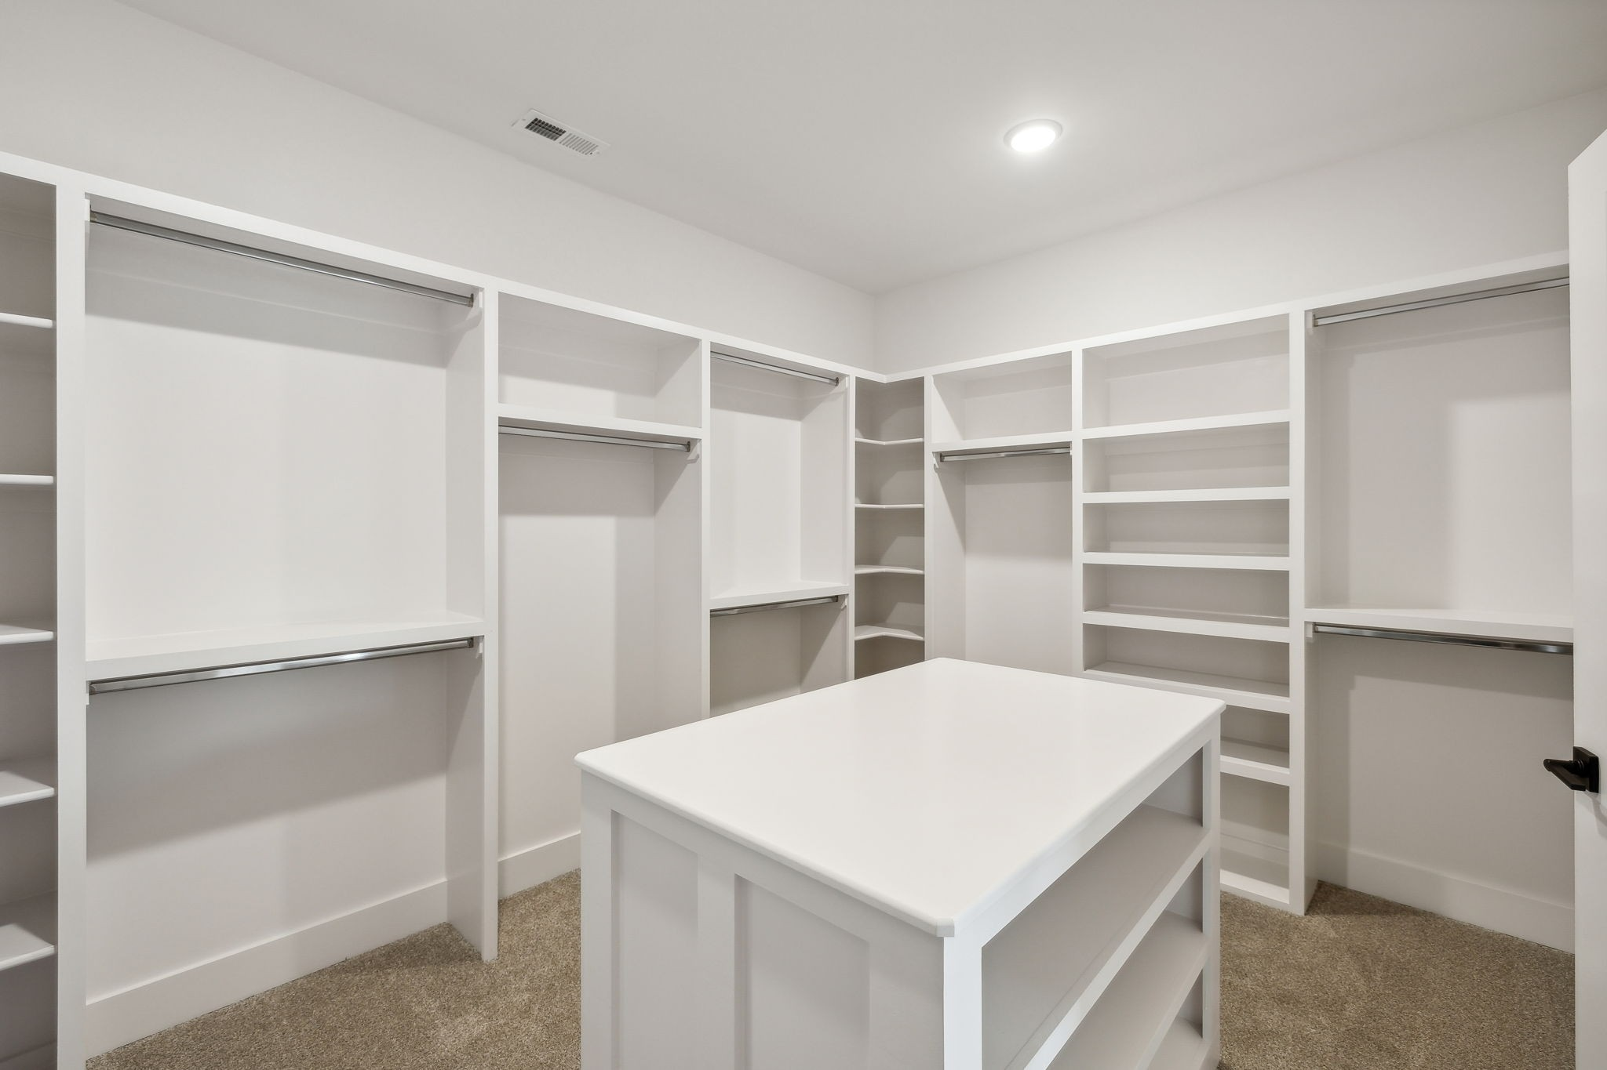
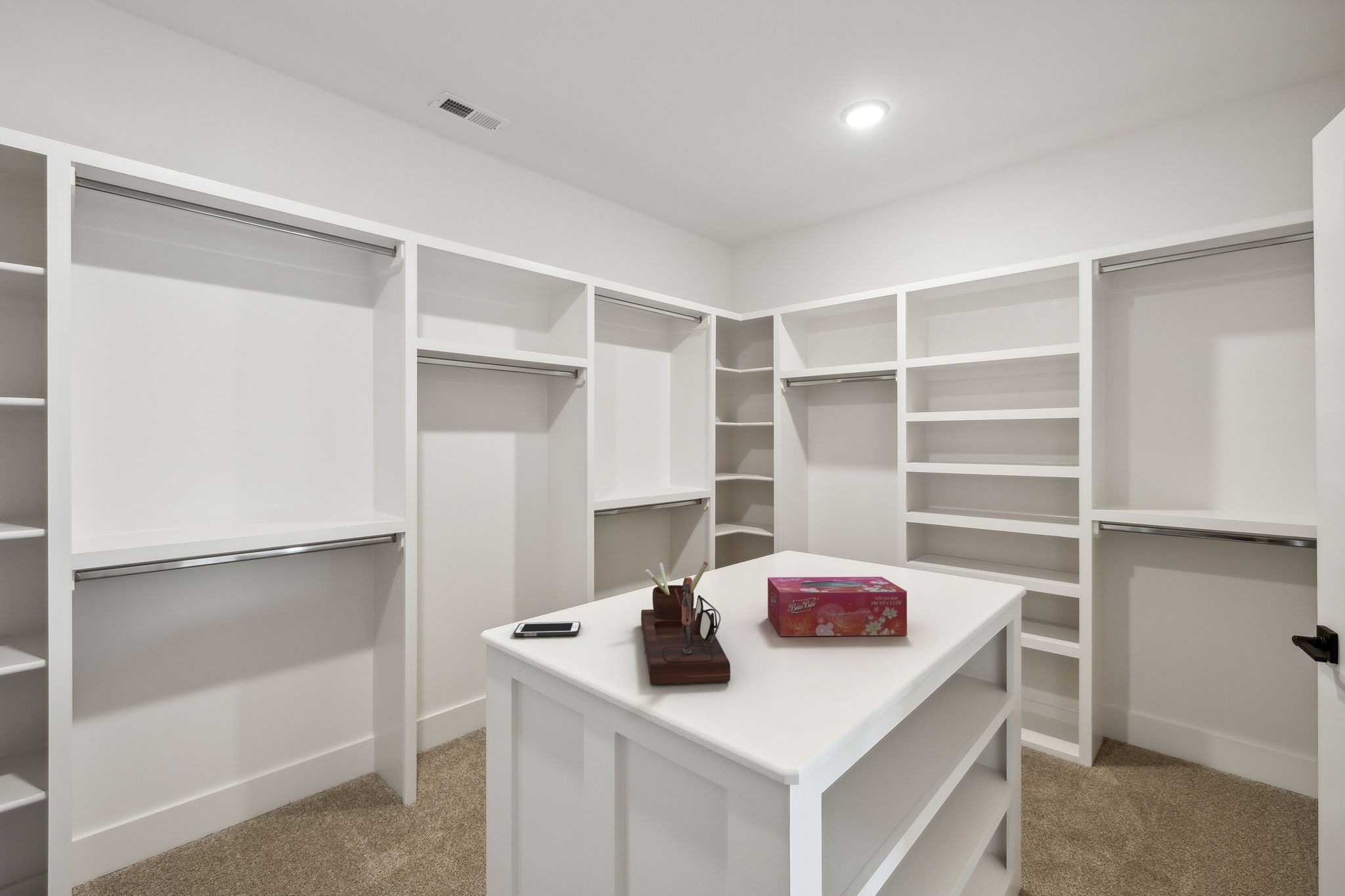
+ tissue box [767,576,908,637]
+ desk organizer [640,561,731,685]
+ cell phone [513,621,581,637]
